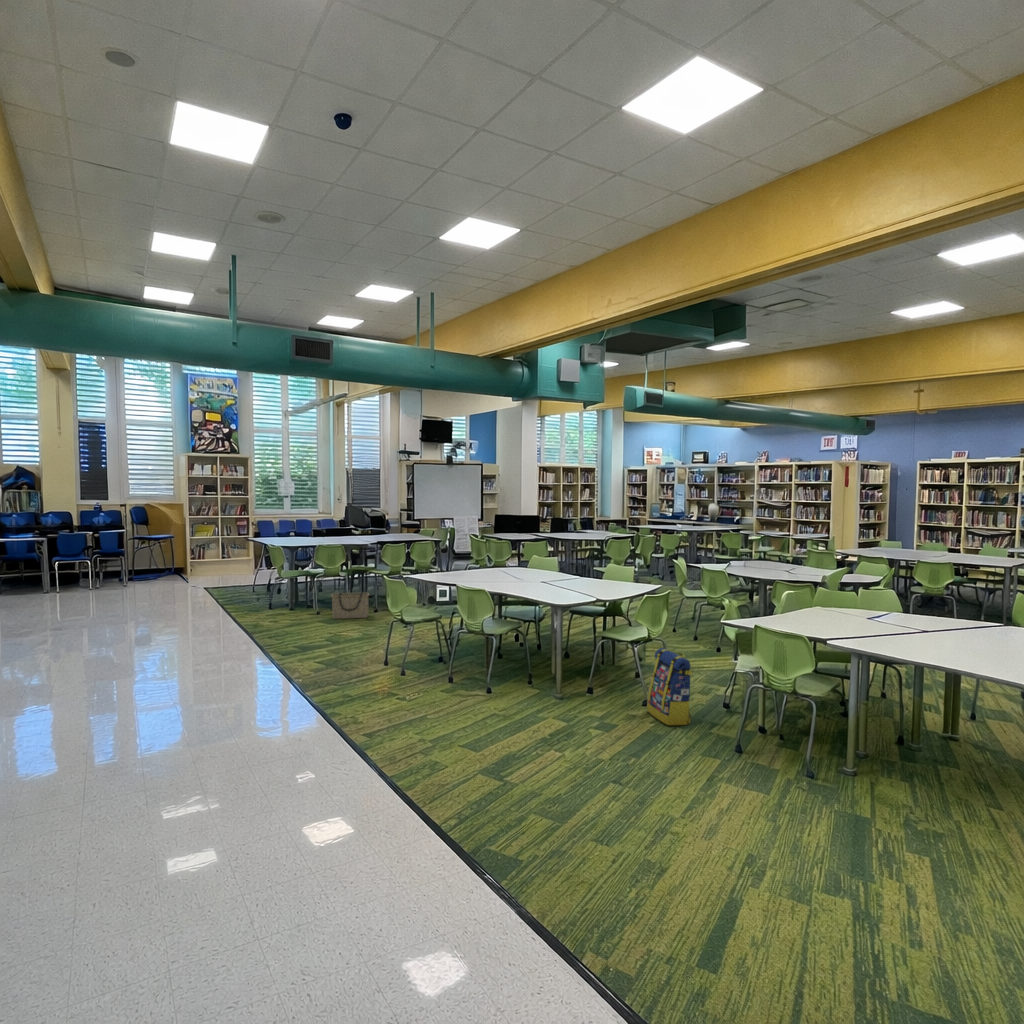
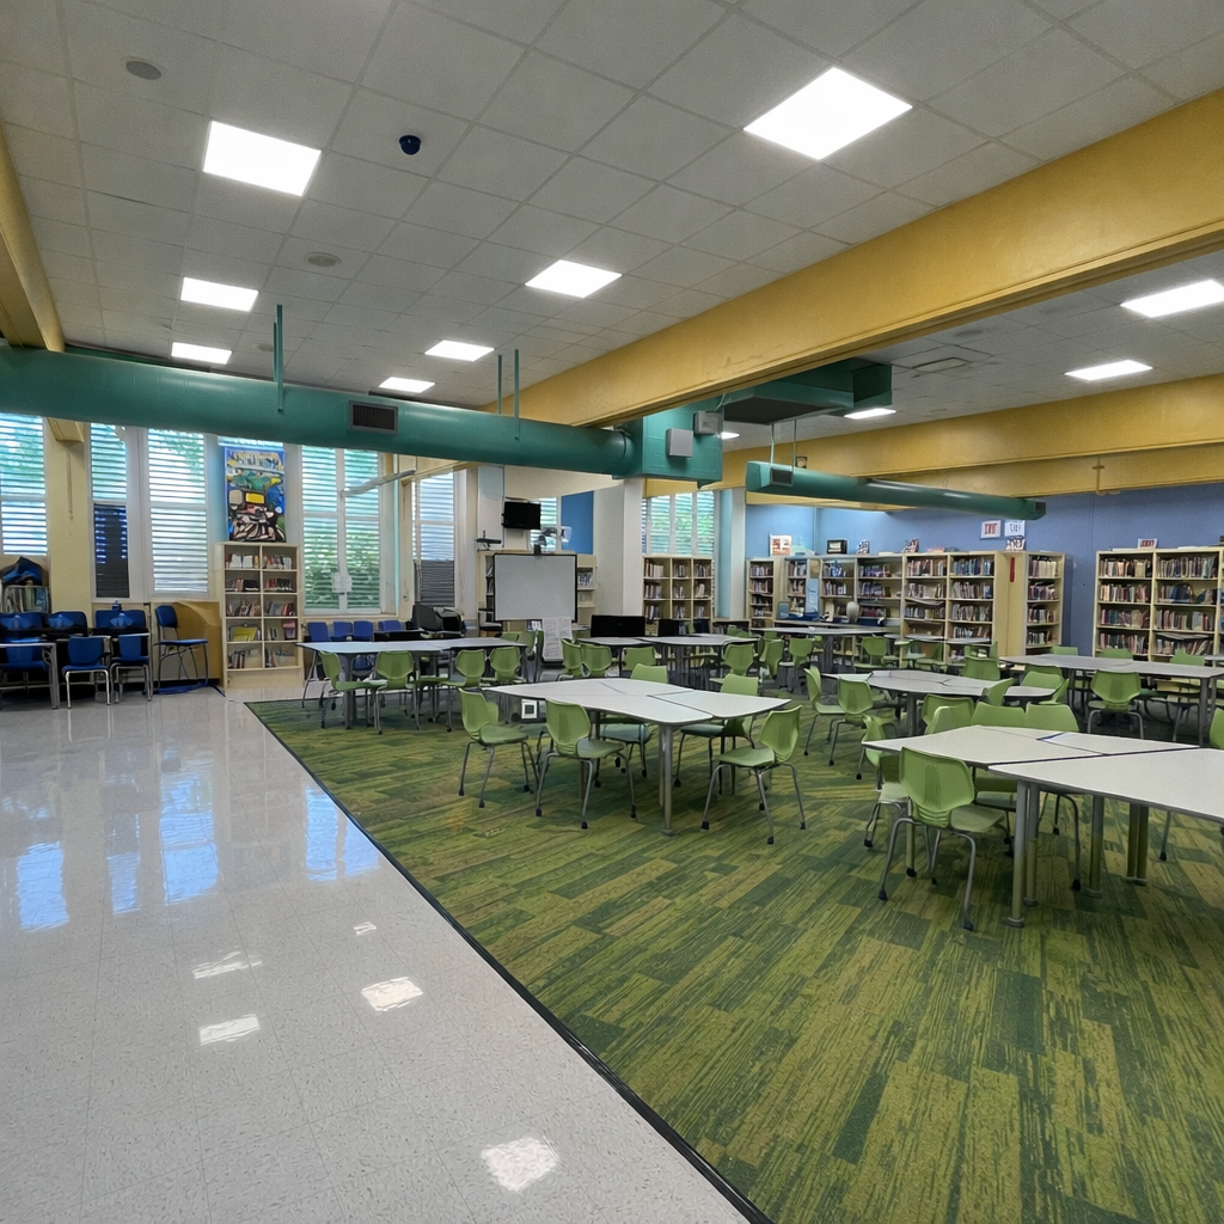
- basket [330,592,370,620]
- backpack [646,647,694,726]
